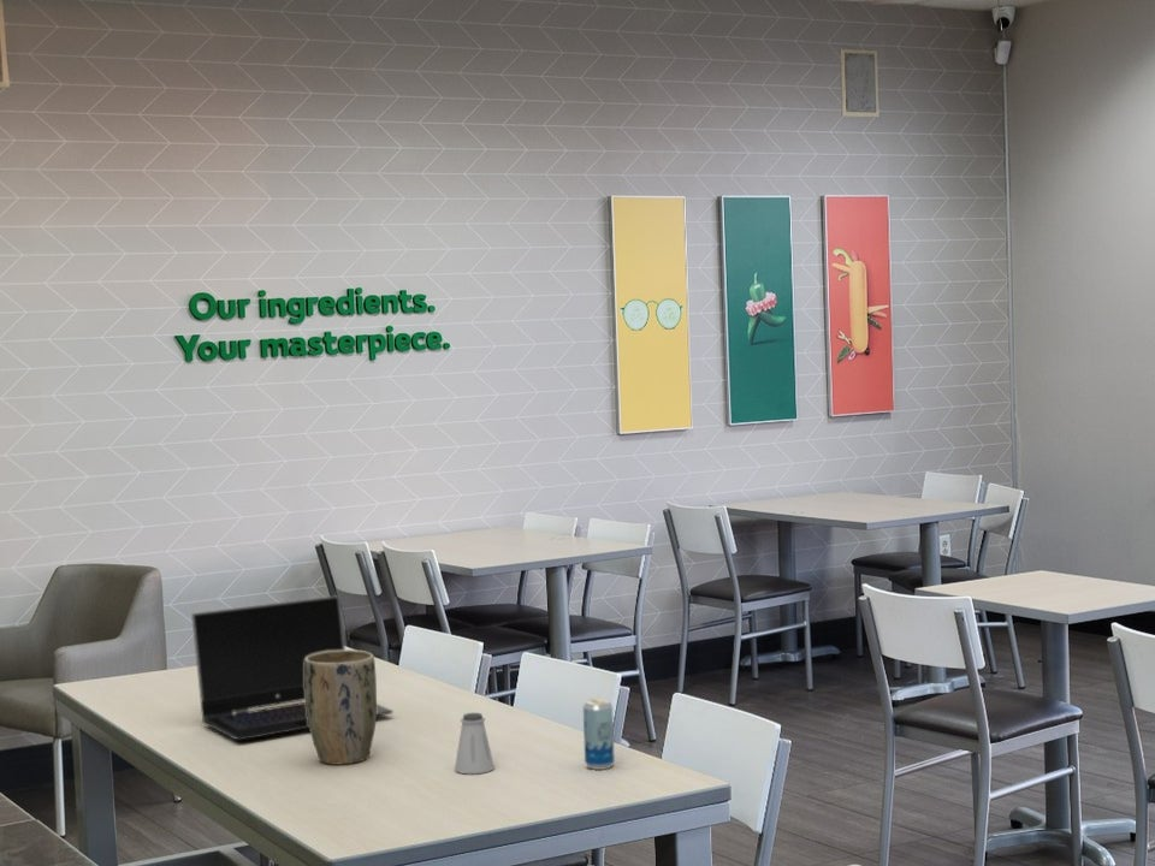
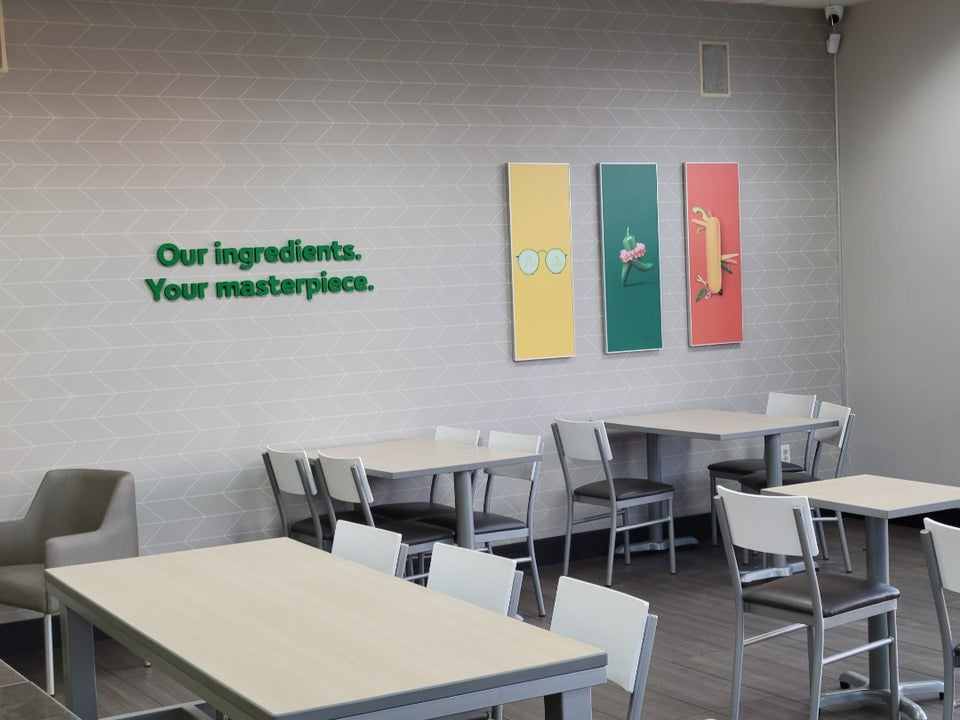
- beverage can [582,698,616,771]
- laptop computer [190,594,393,741]
- saltshaker [454,712,496,775]
- plant pot [304,648,378,766]
